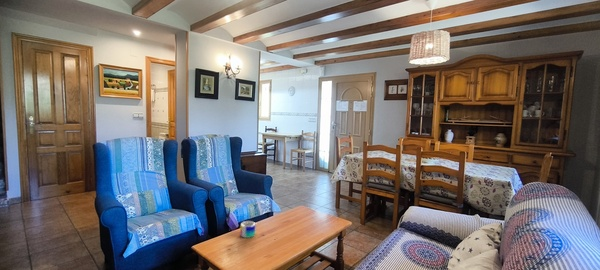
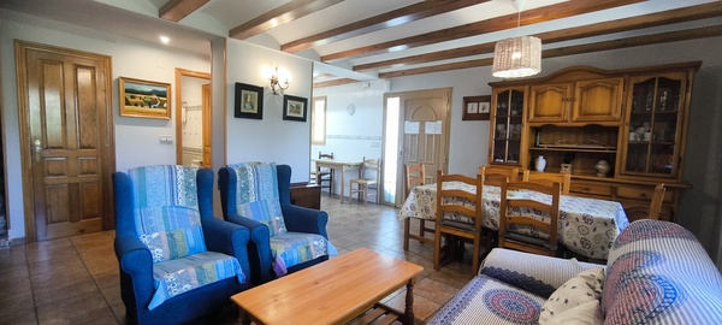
- mug [239,220,258,239]
